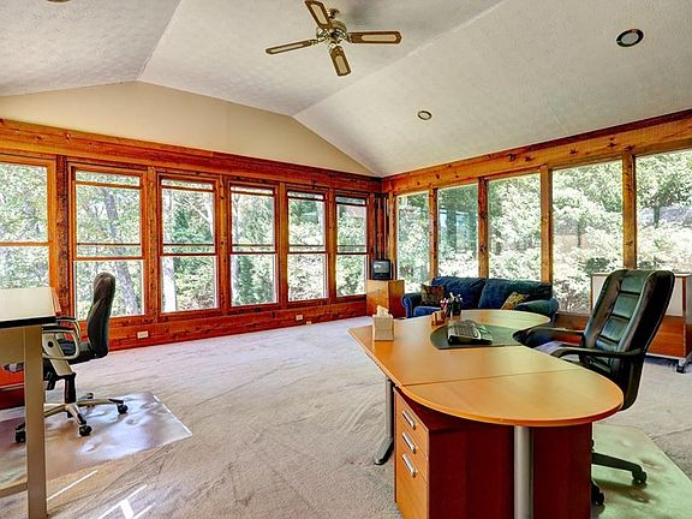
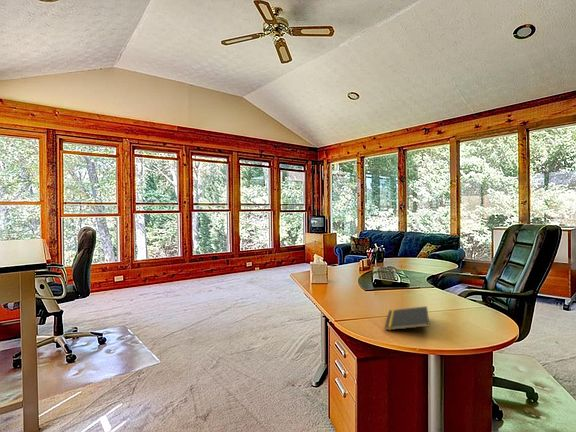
+ notepad [384,305,431,331]
